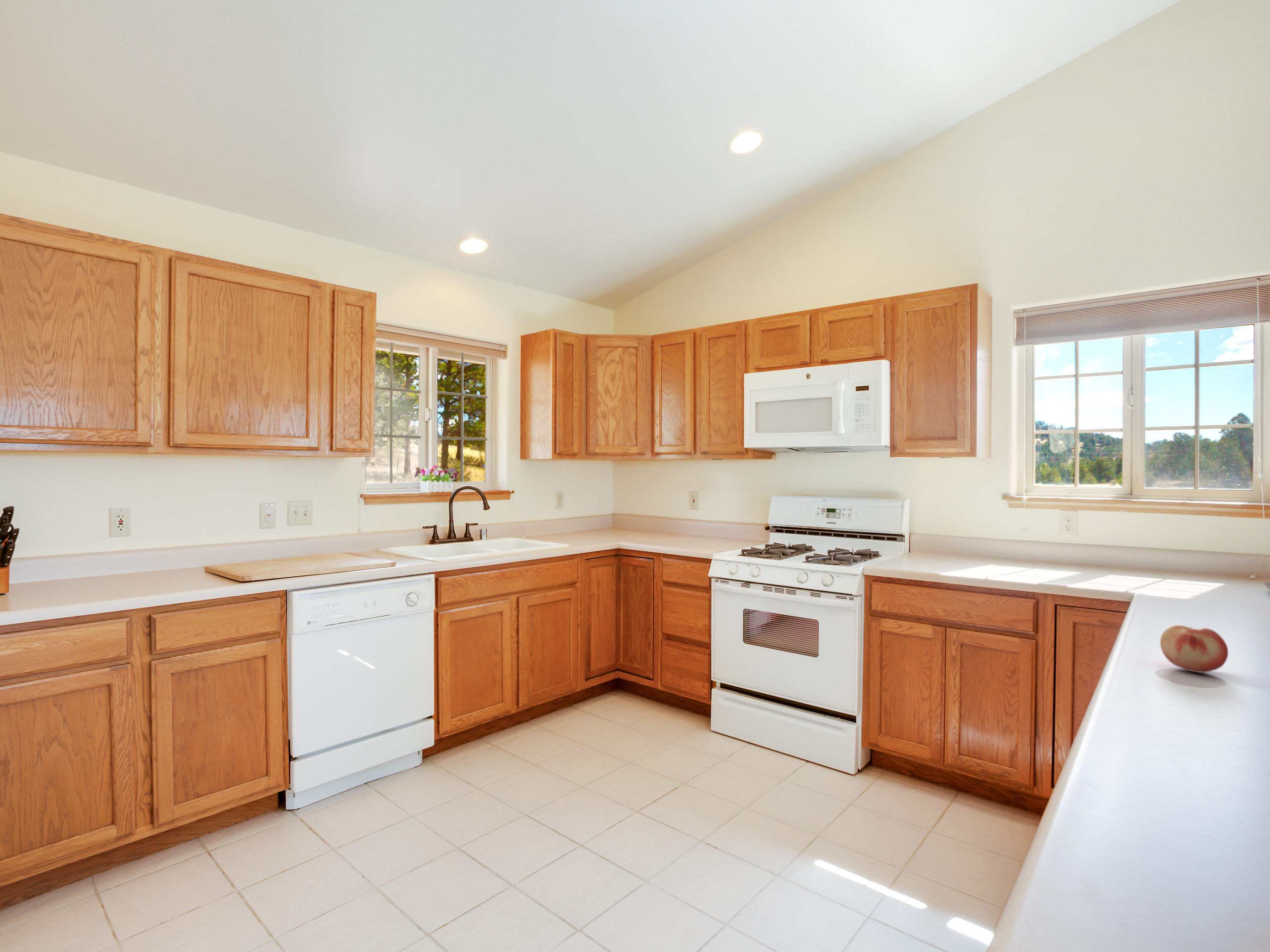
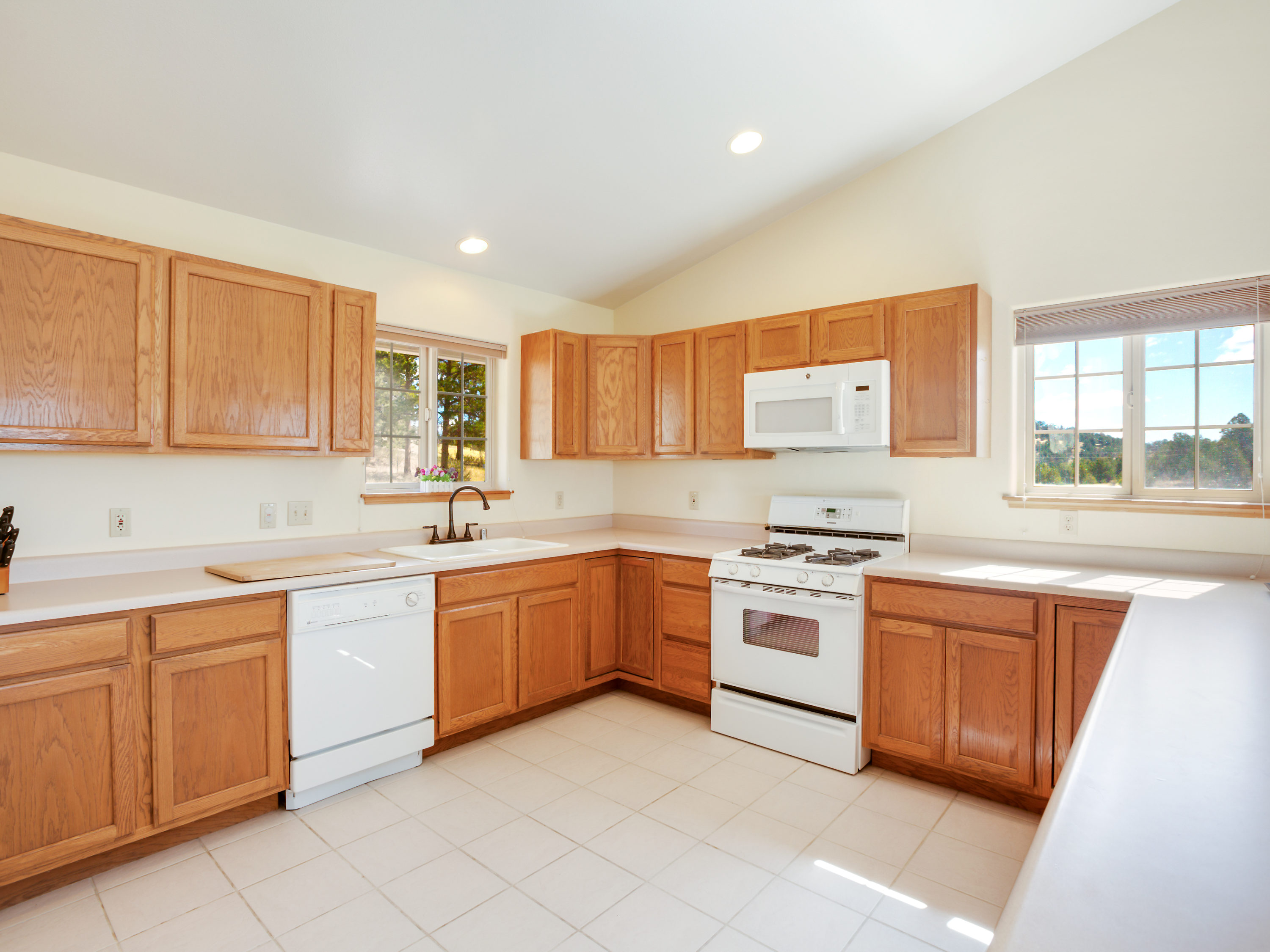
- fruit [1160,625,1229,673]
